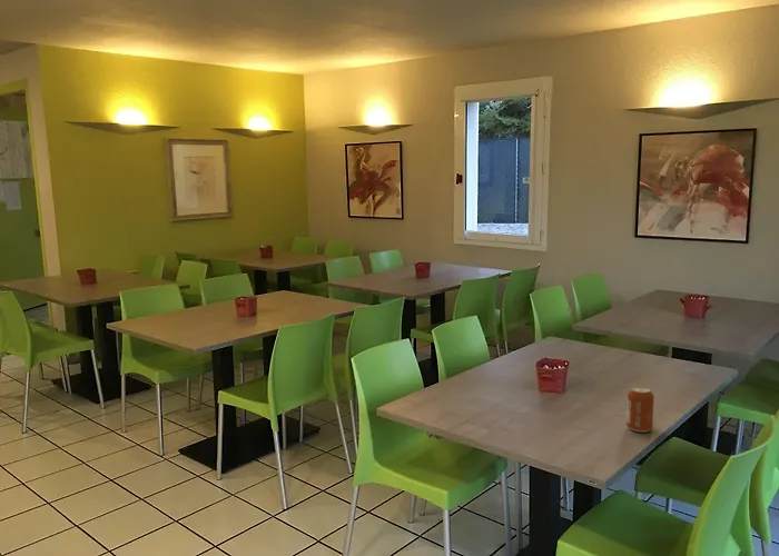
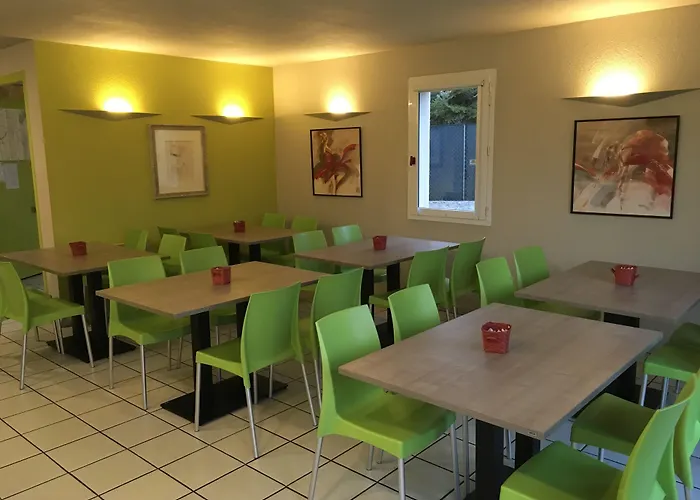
- can [625,386,655,434]
